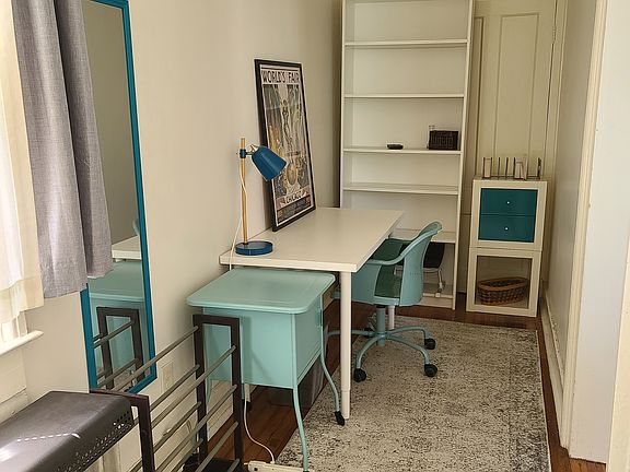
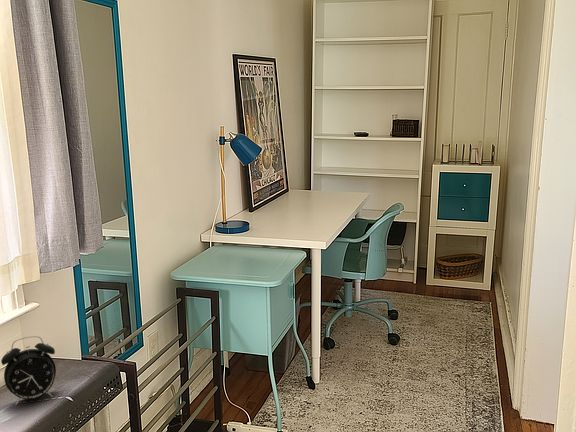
+ alarm clock [0,335,57,407]
